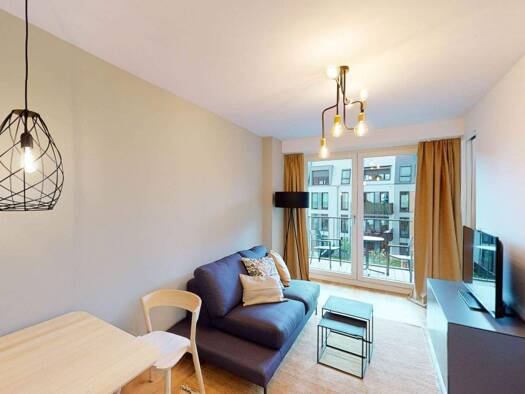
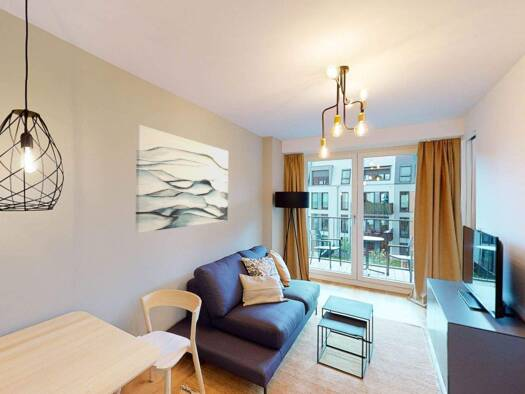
+ wall art [134,124,229,234]
